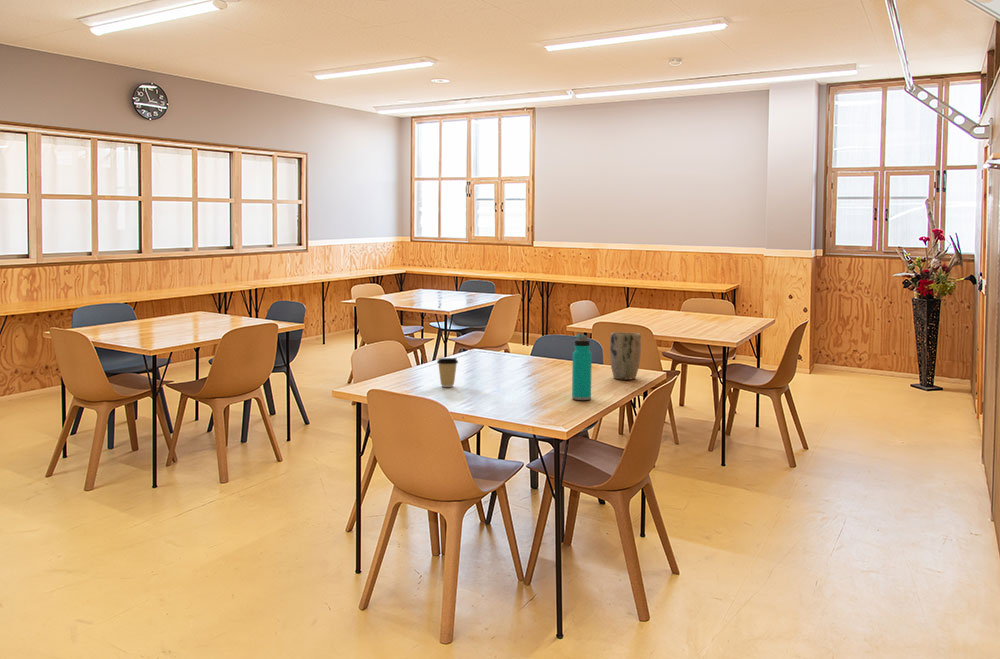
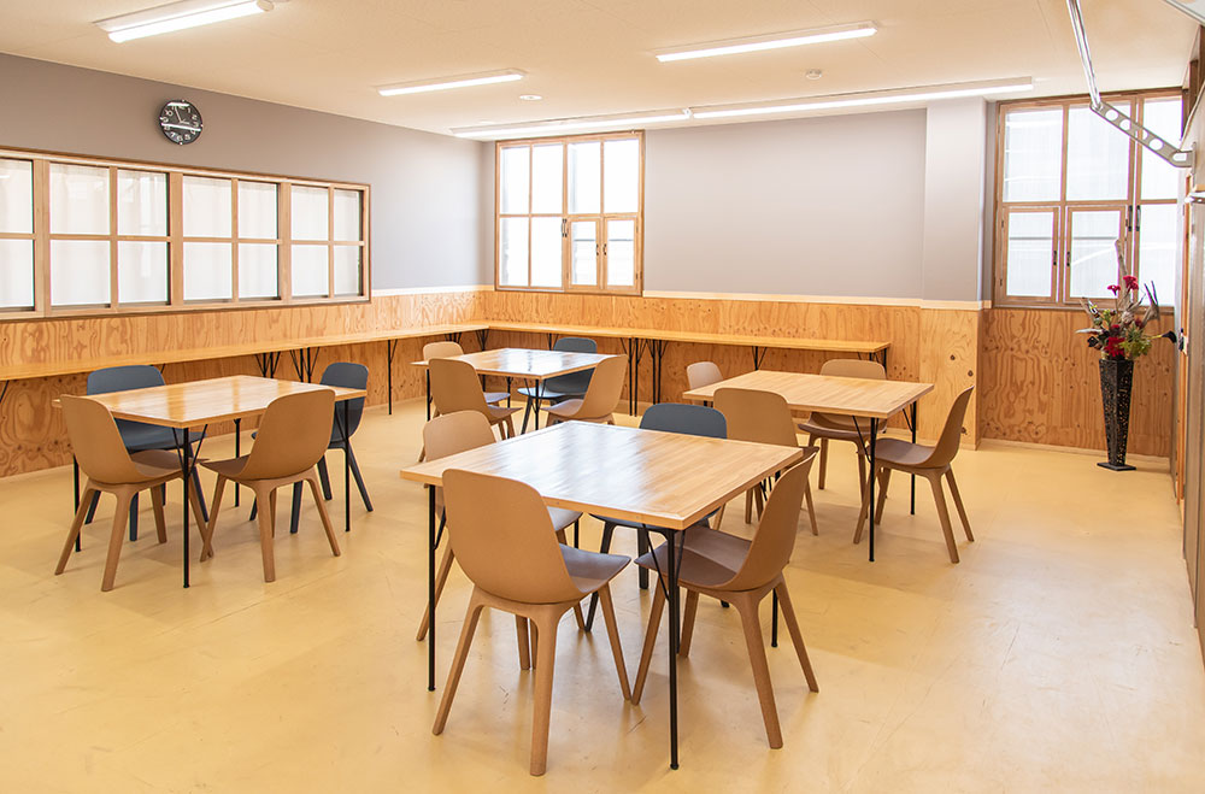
- water bottle [571,333,593,401]
- plant pot [609,331,642,381]
- coffee cup [436,357,459,388]
